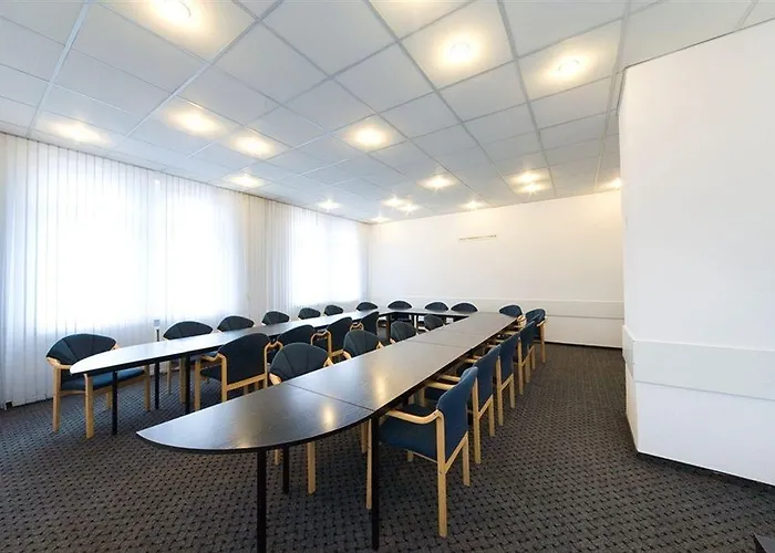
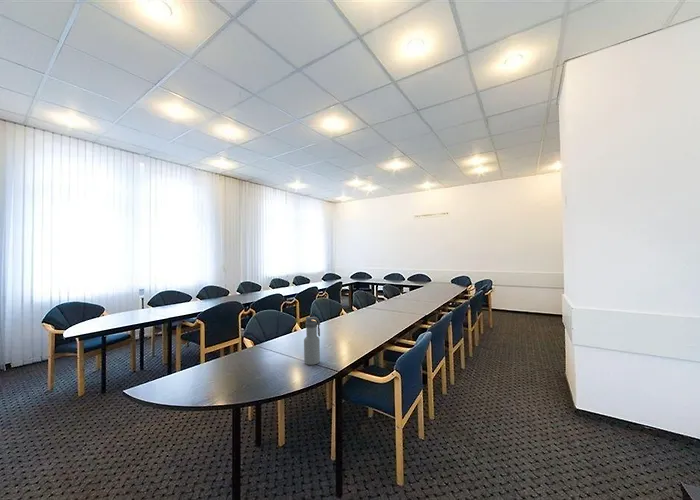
+ water bottle [303,316,321,366]
